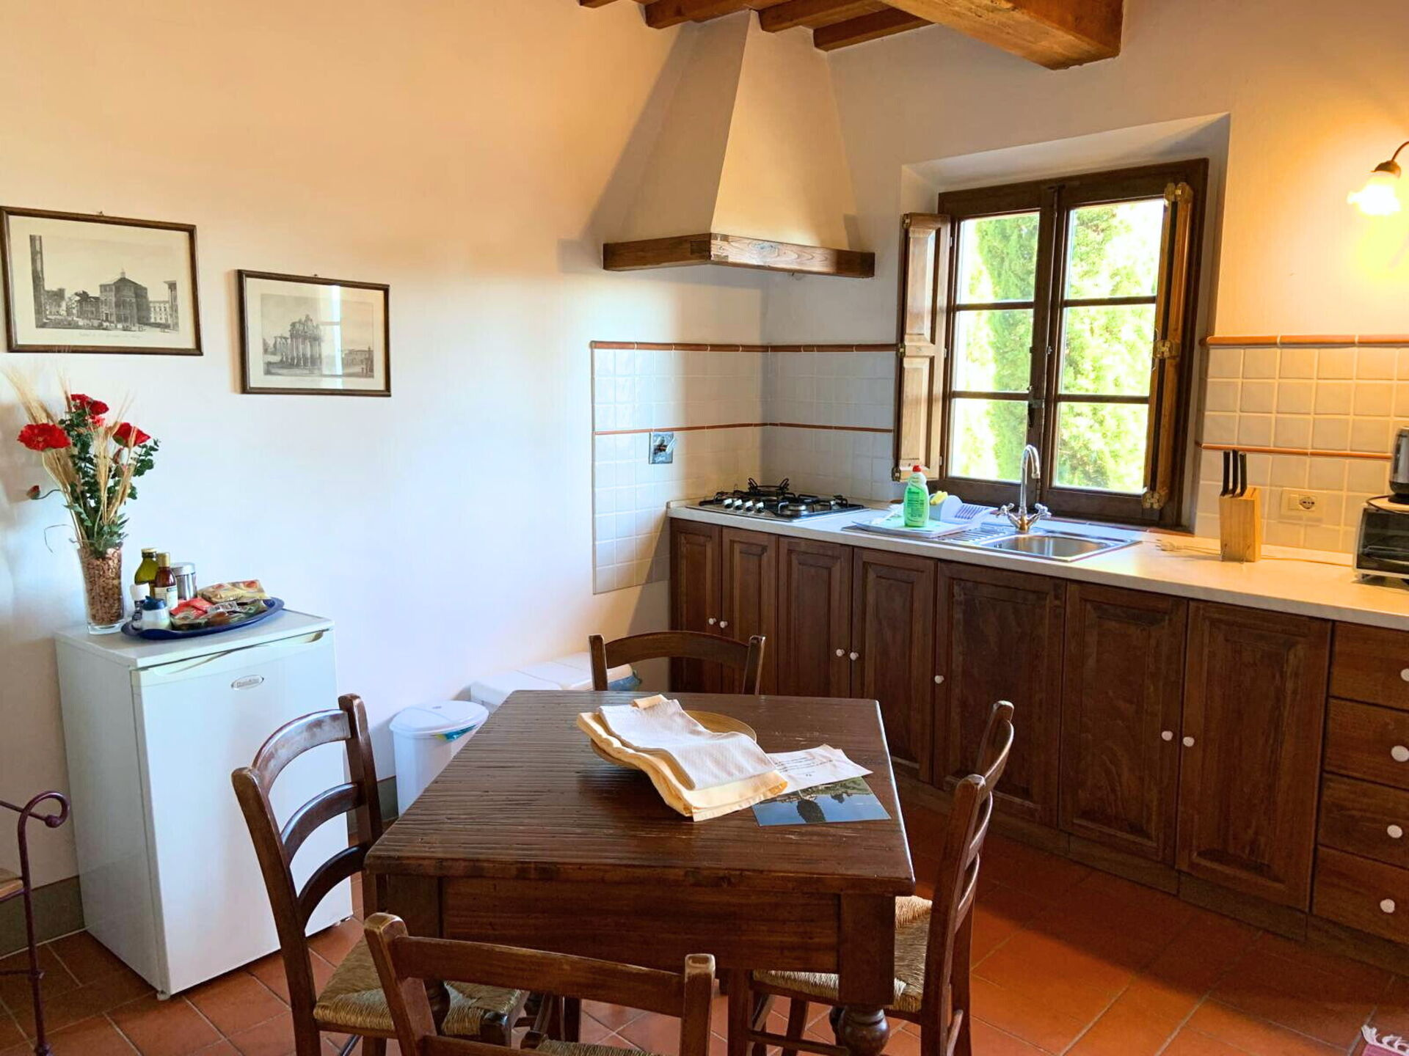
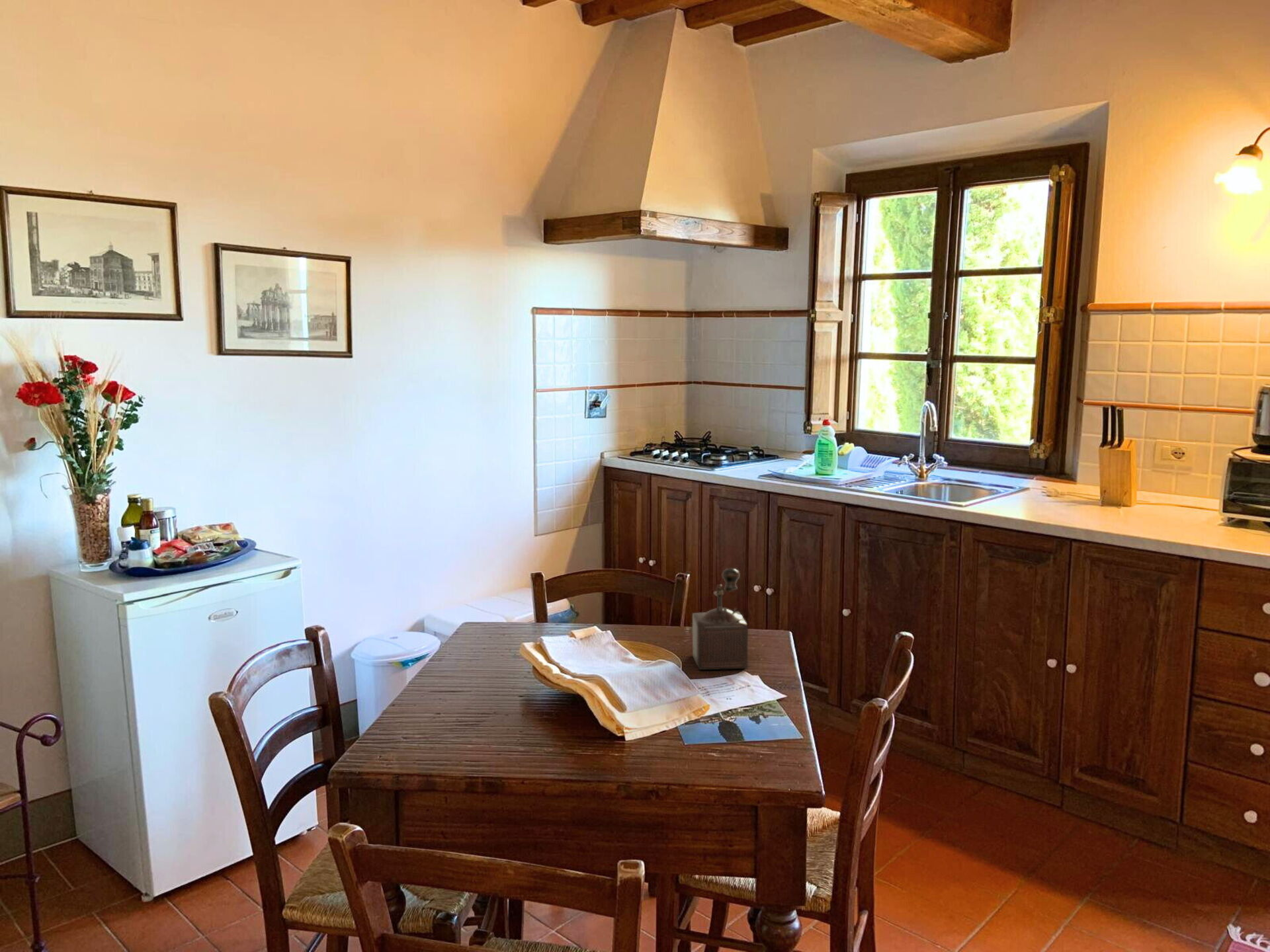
+ pepper mill [692,568,749,670]
